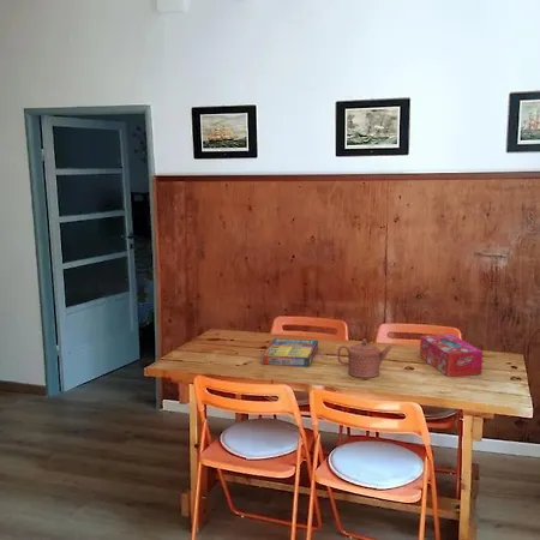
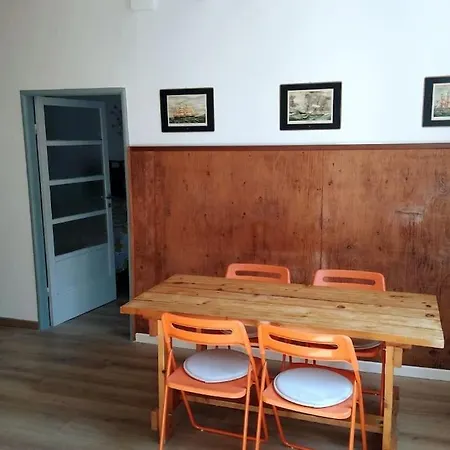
- tissue box [419,334,484,378]
- teapot [336,337,394,379]
- game compilation box [260,337,319,367]
